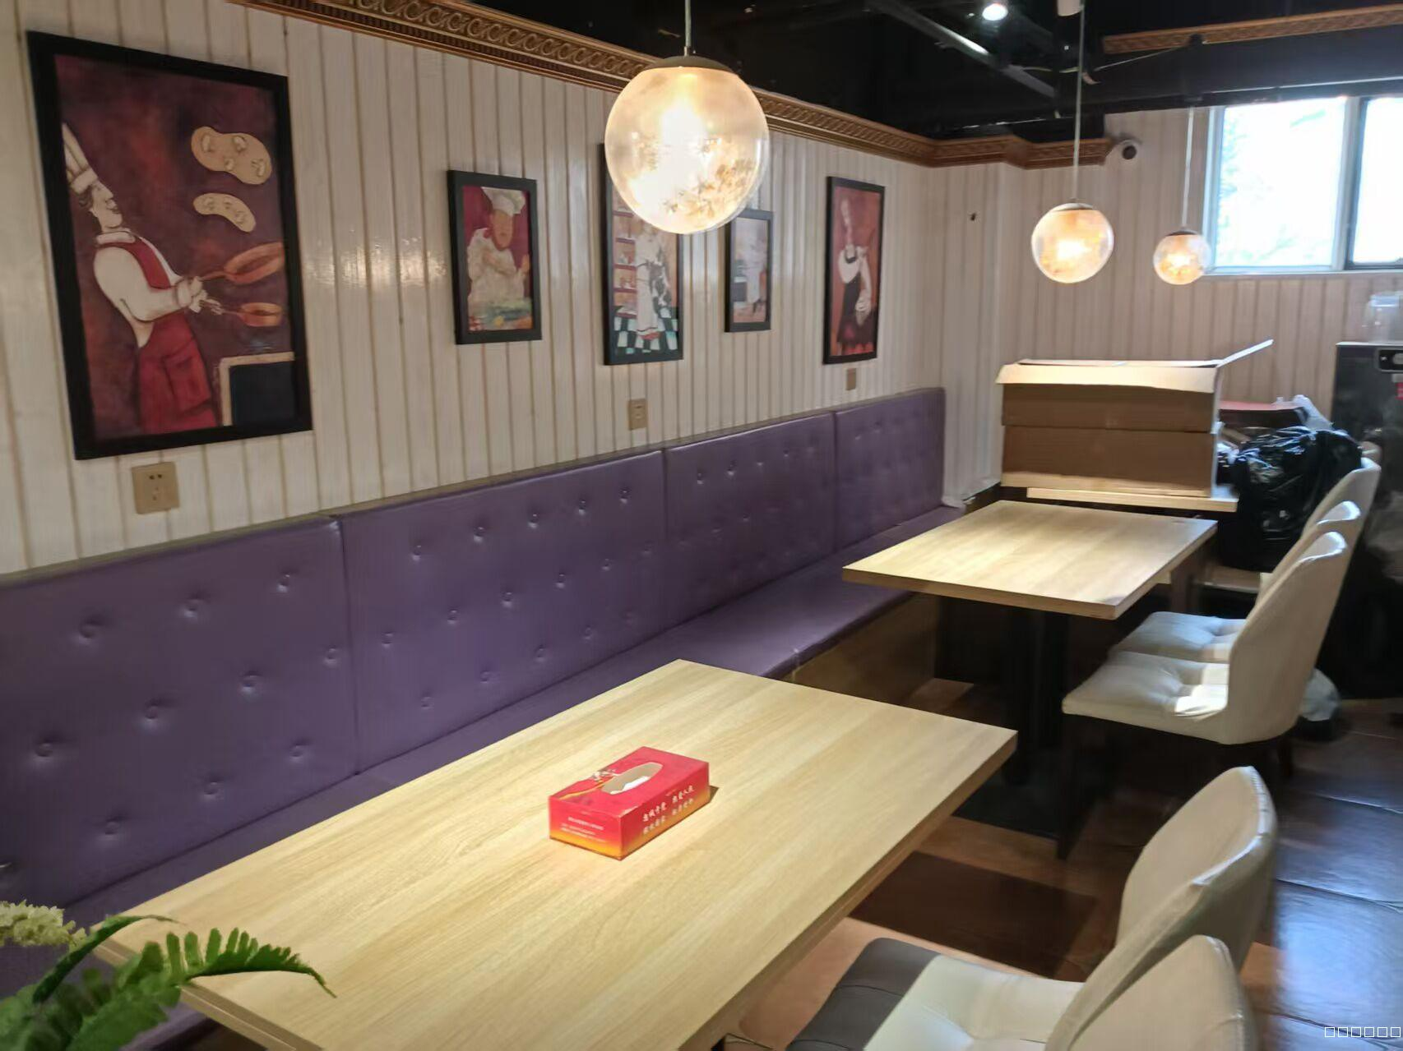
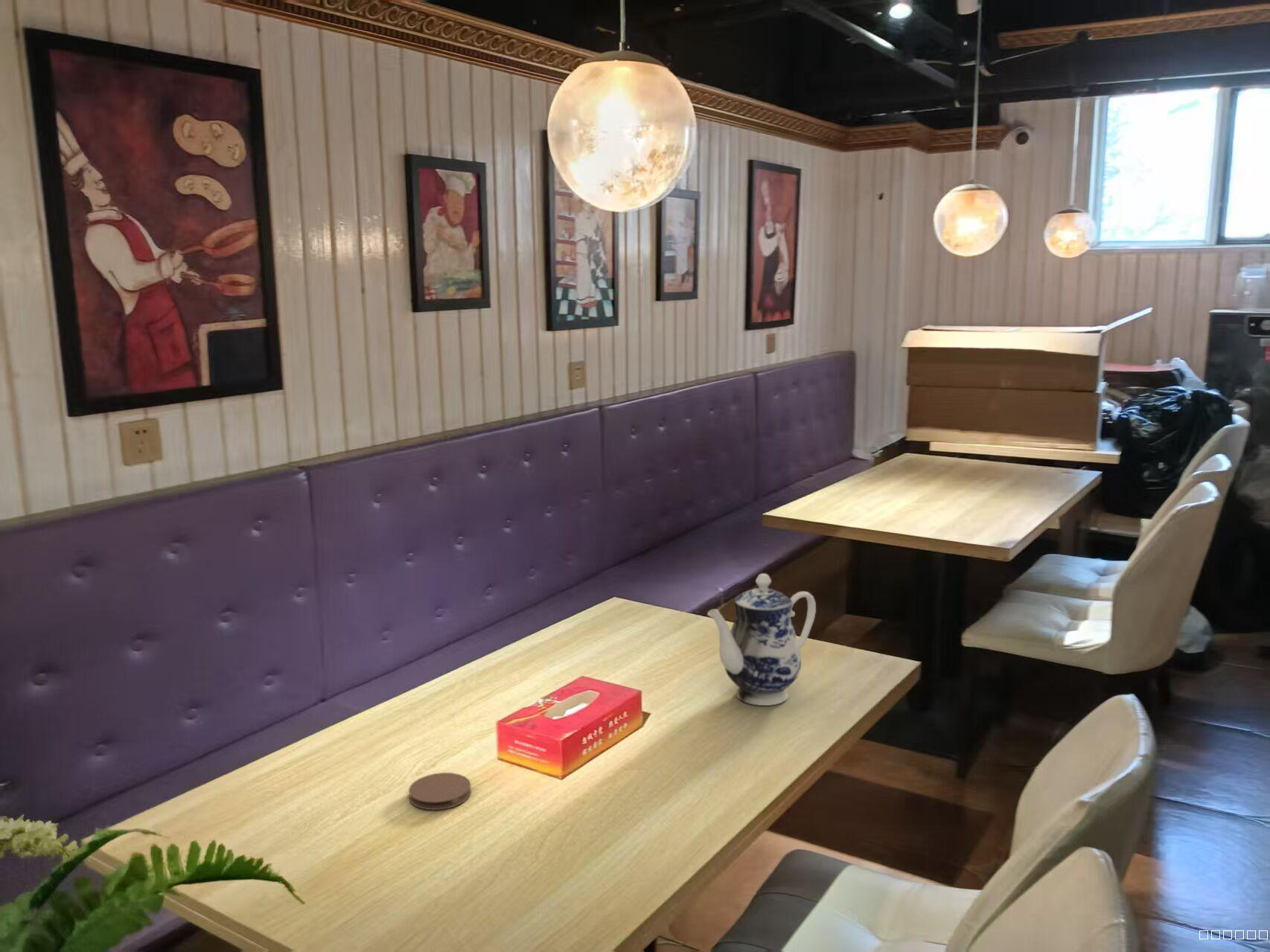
+ coaster [408,772,472,811]
+ teapot [706,573,817,706]
